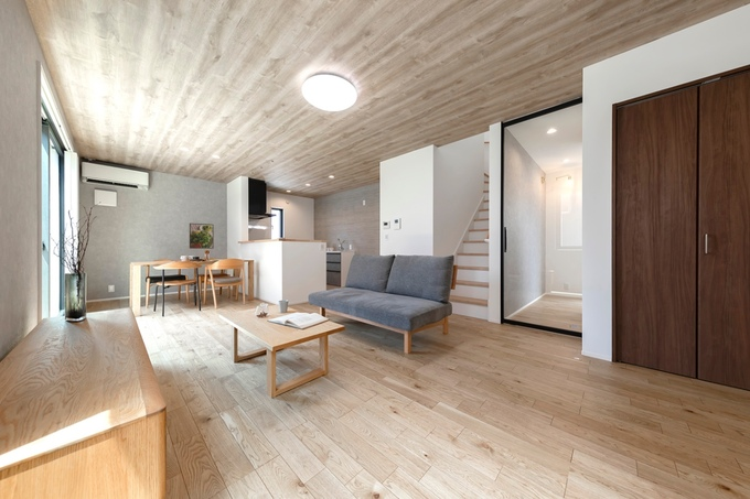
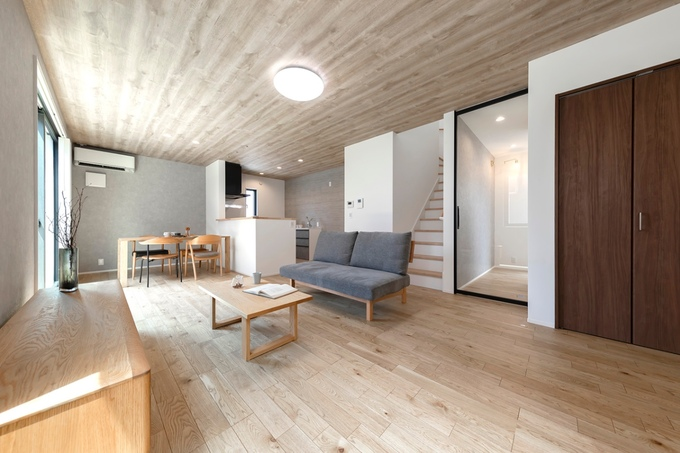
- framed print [189,223,215,250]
